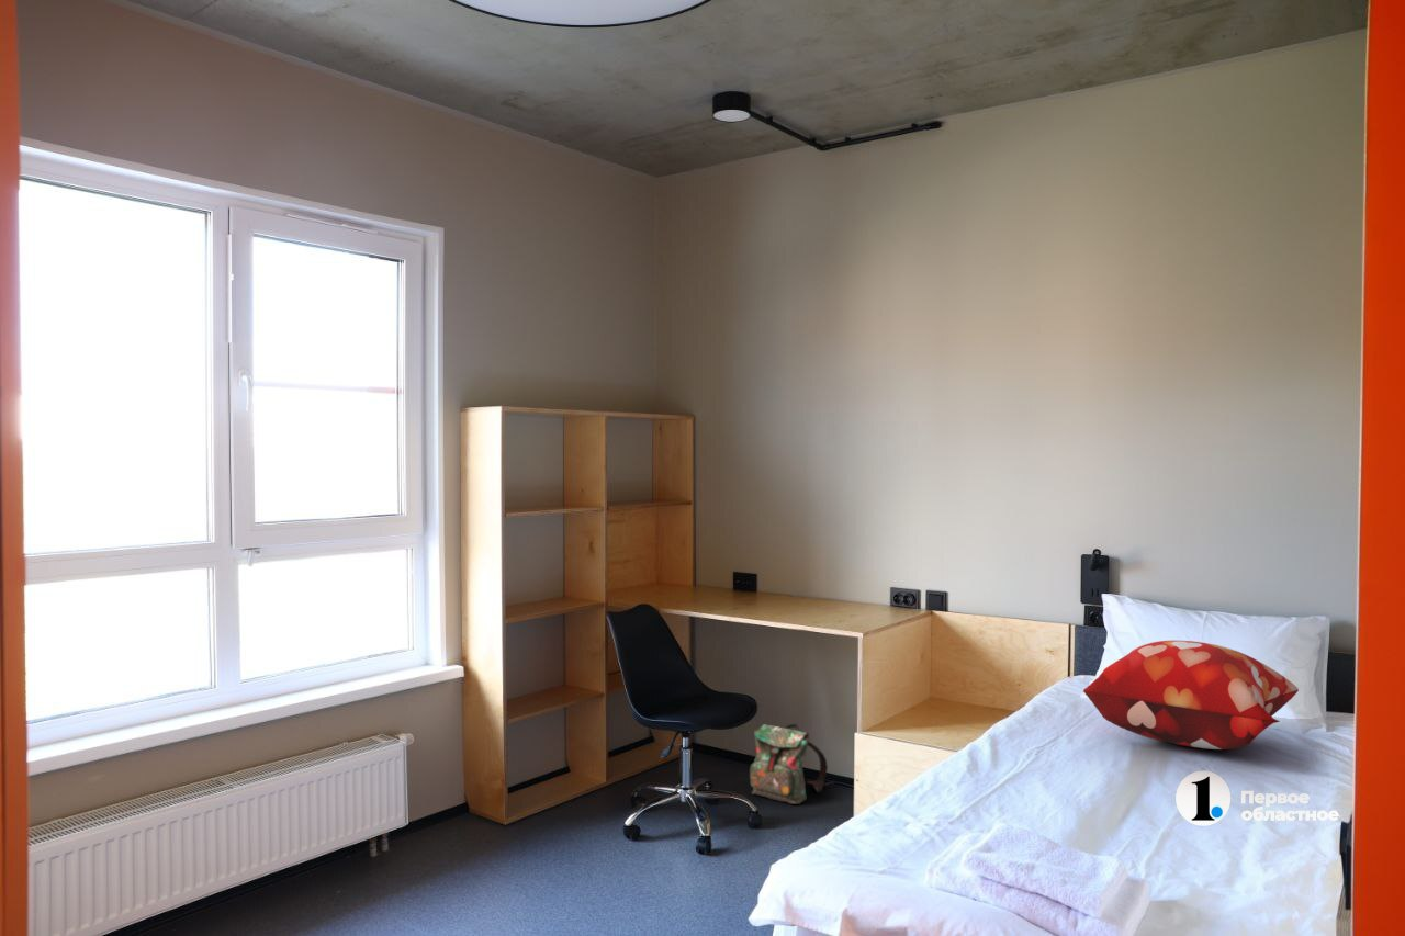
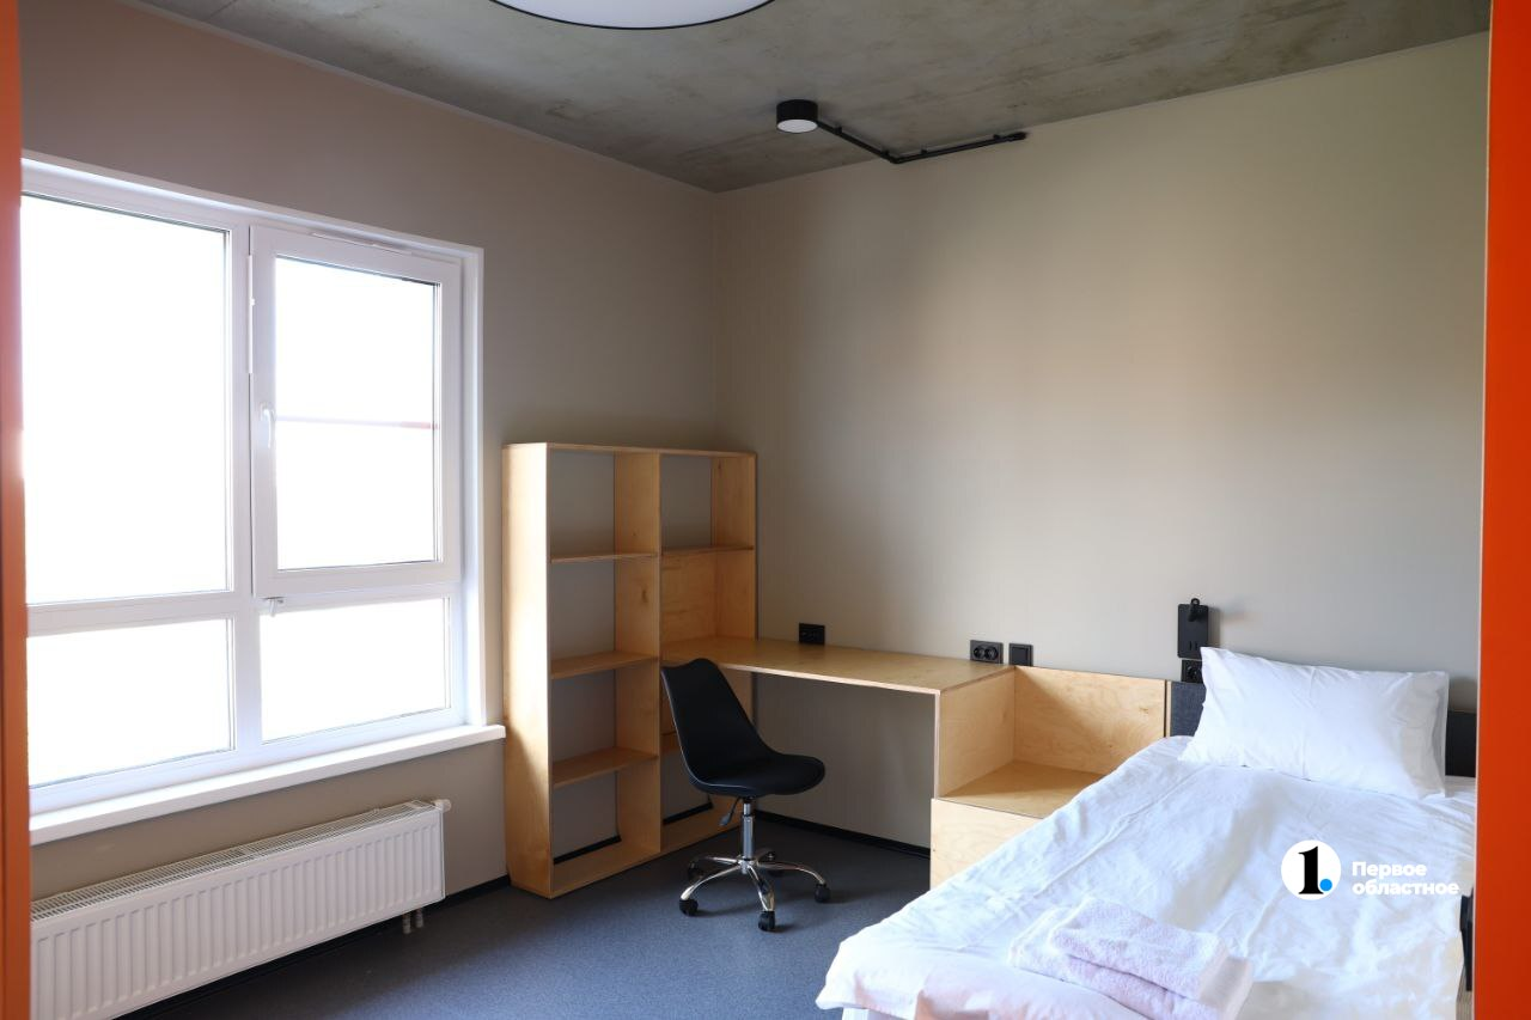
- decorative pillow [1082,640,1300,751]
- backpack [749,723,835,805]
